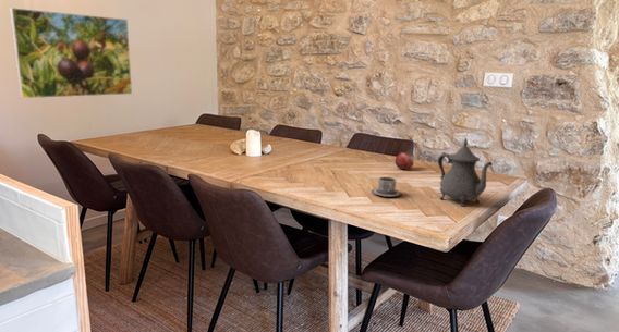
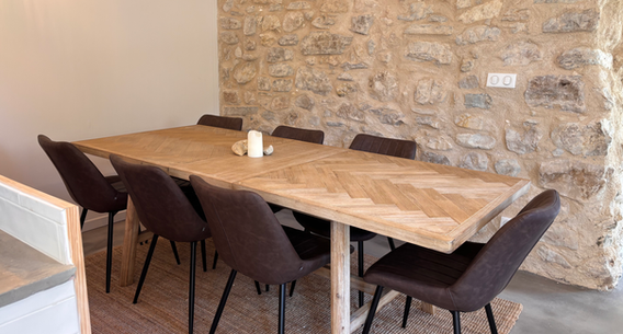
- cup [371,176,402,198]
- fruit [395,150,415,171]
- teapot [437,137,494,207]
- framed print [9,7,133,99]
